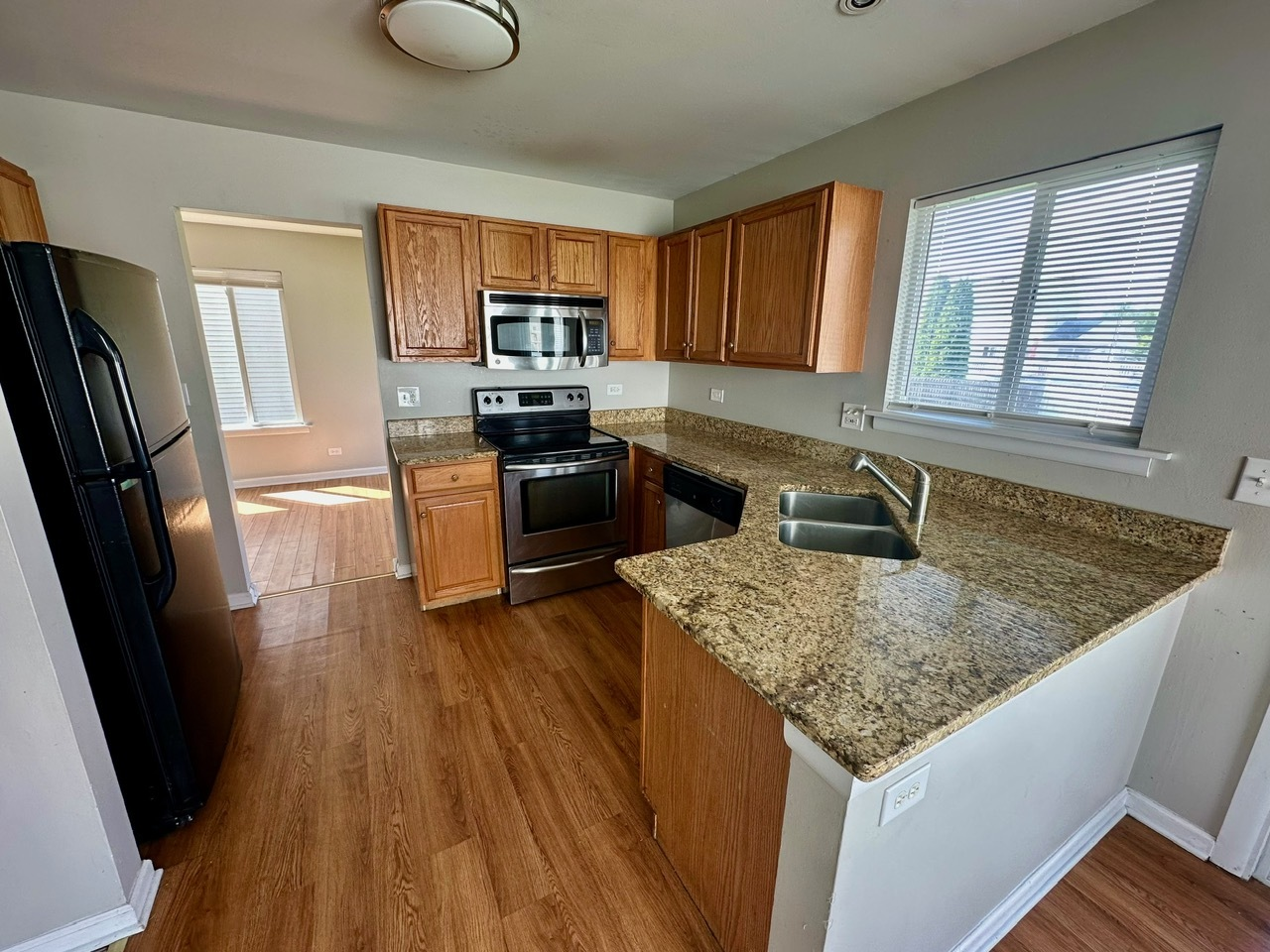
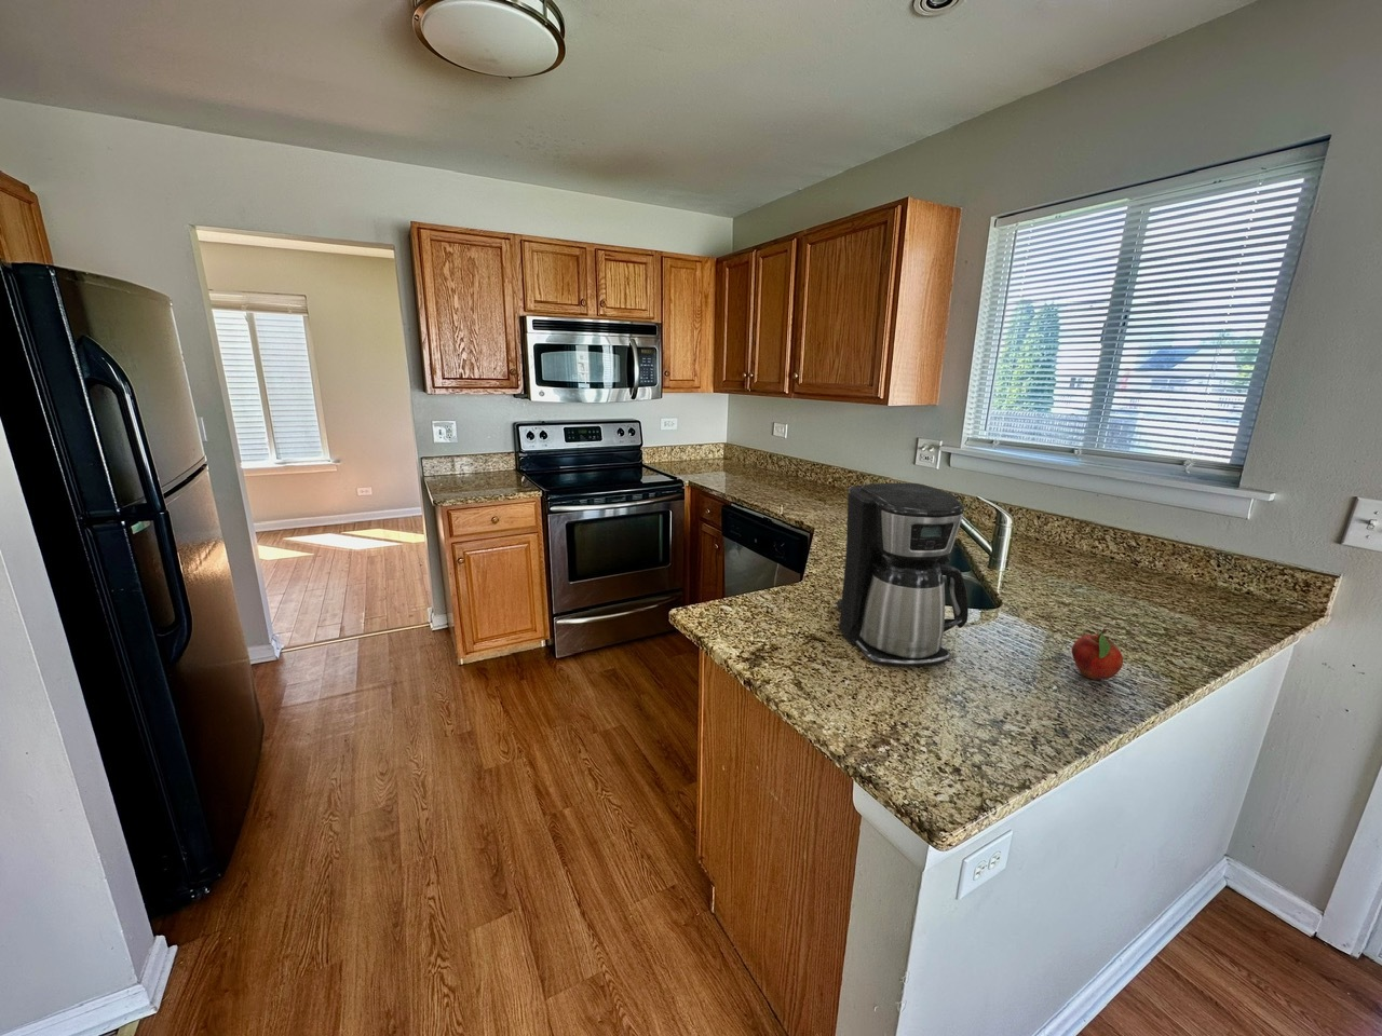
+ coffee maker [836,482,970,667]
+ fruit [1071,628,1124,681]
